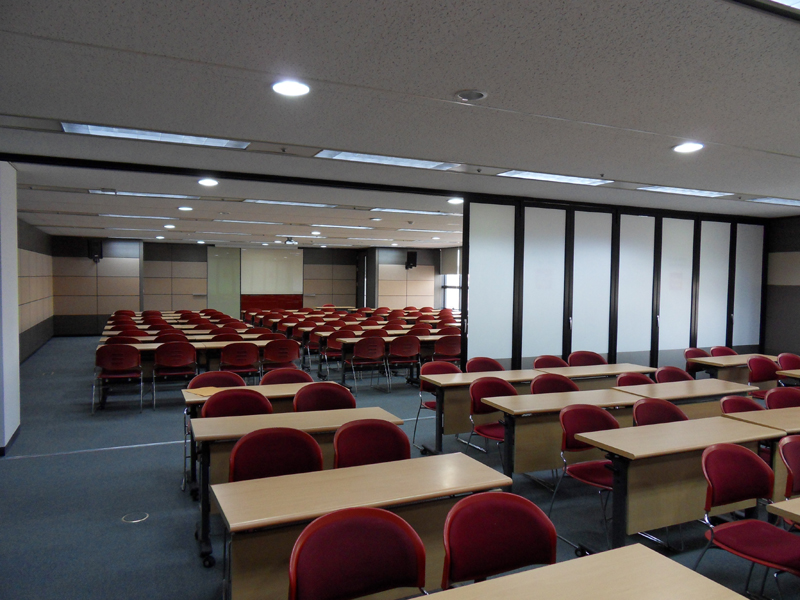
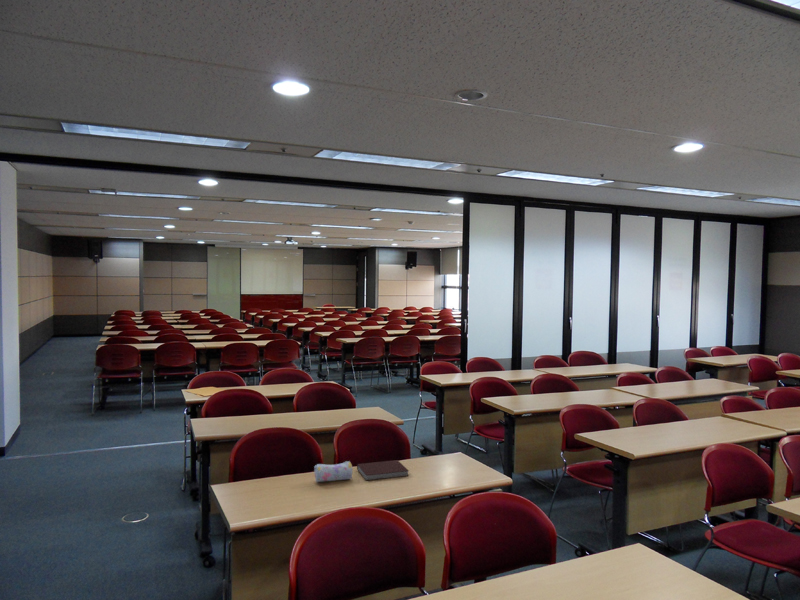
+ pencil case [313,460,353,483]
+ notebook [356,459,410,482]
